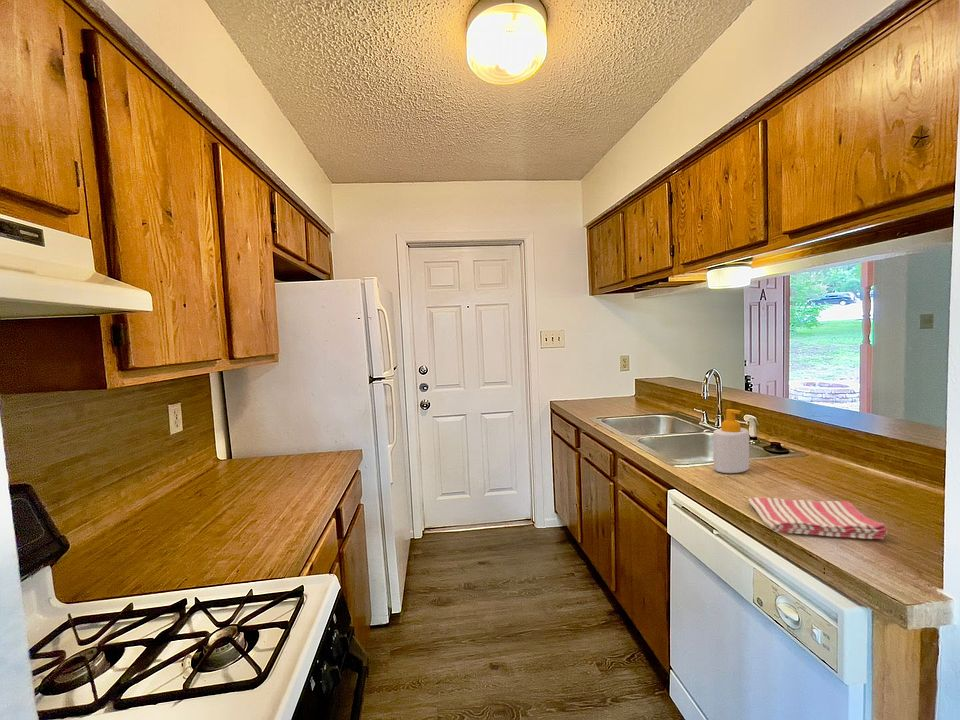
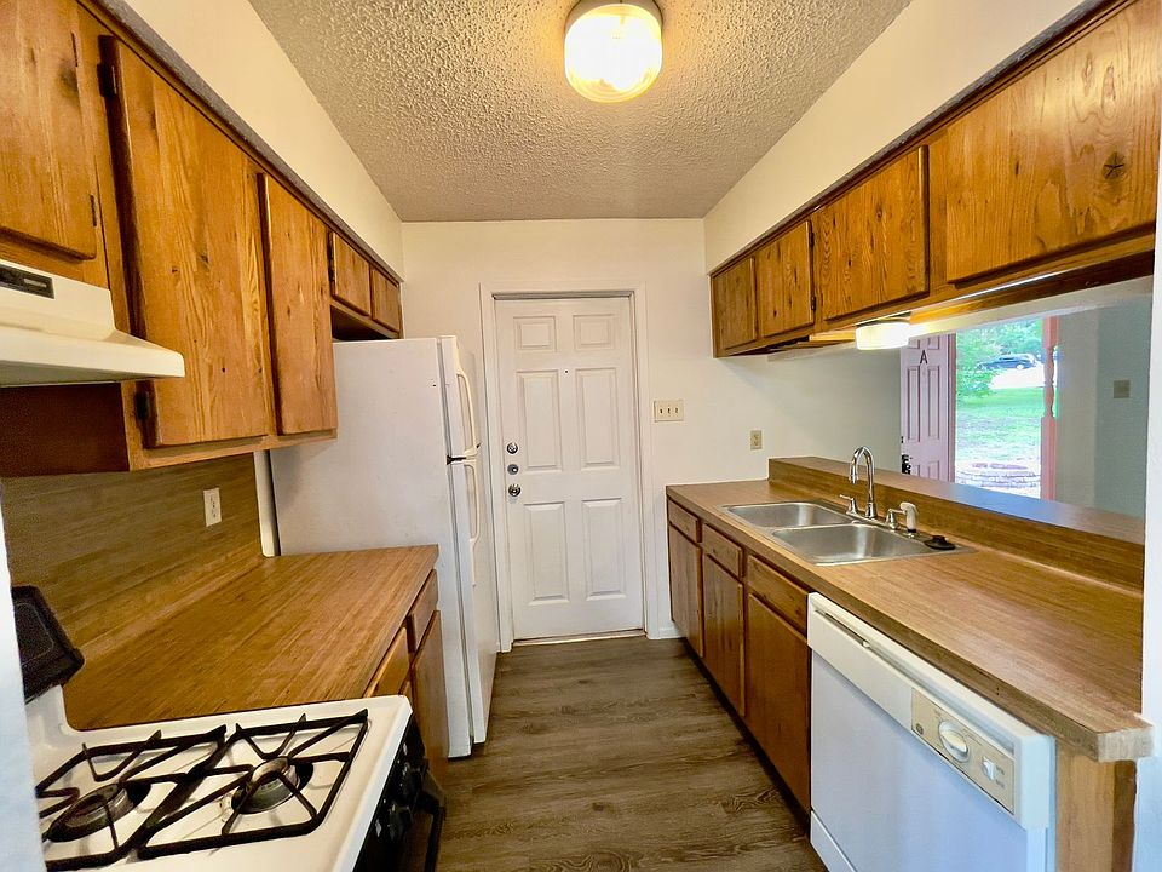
- dish towel [747,496,889,540]
- soap bottle [712,408,750,474]
